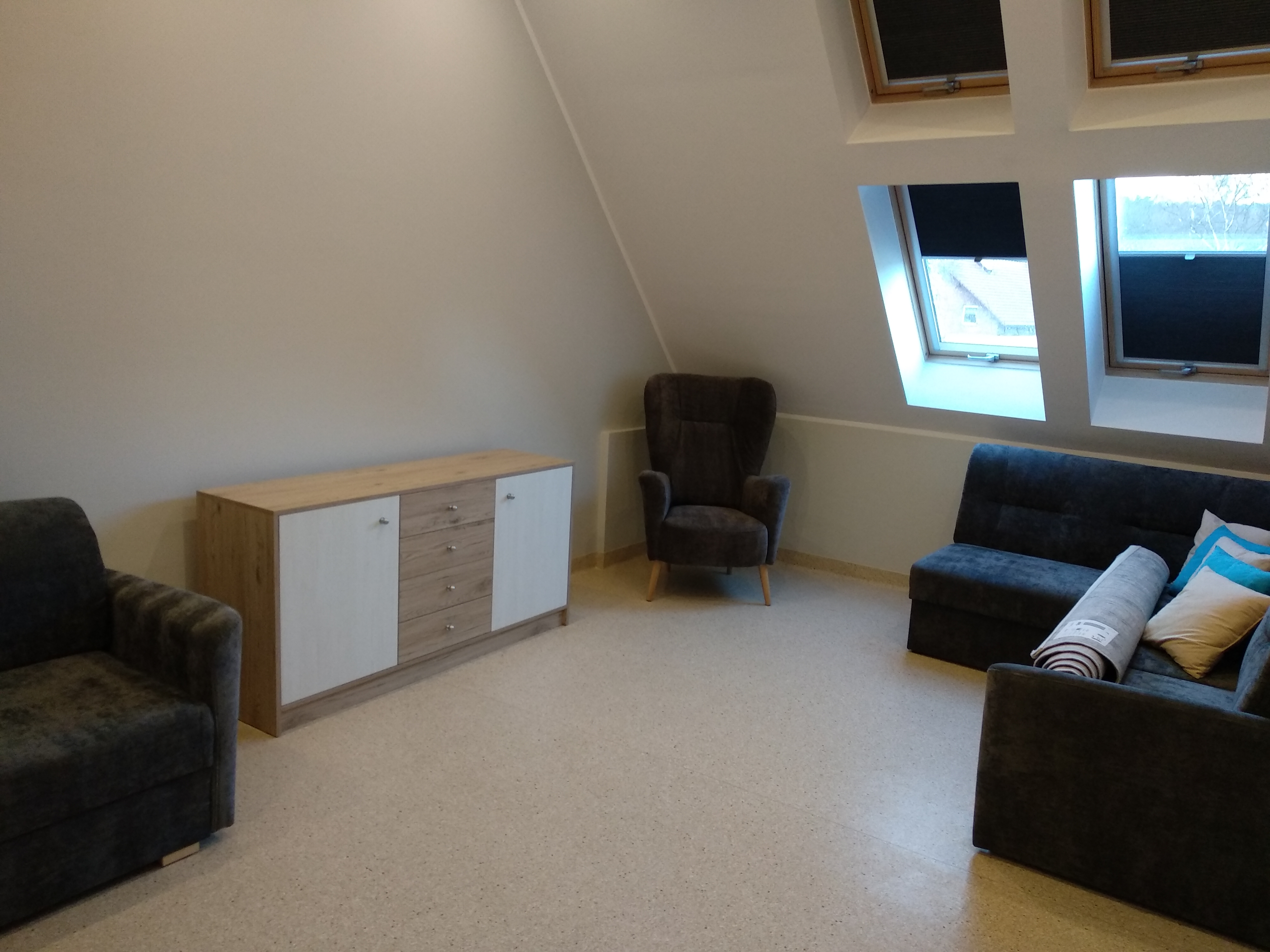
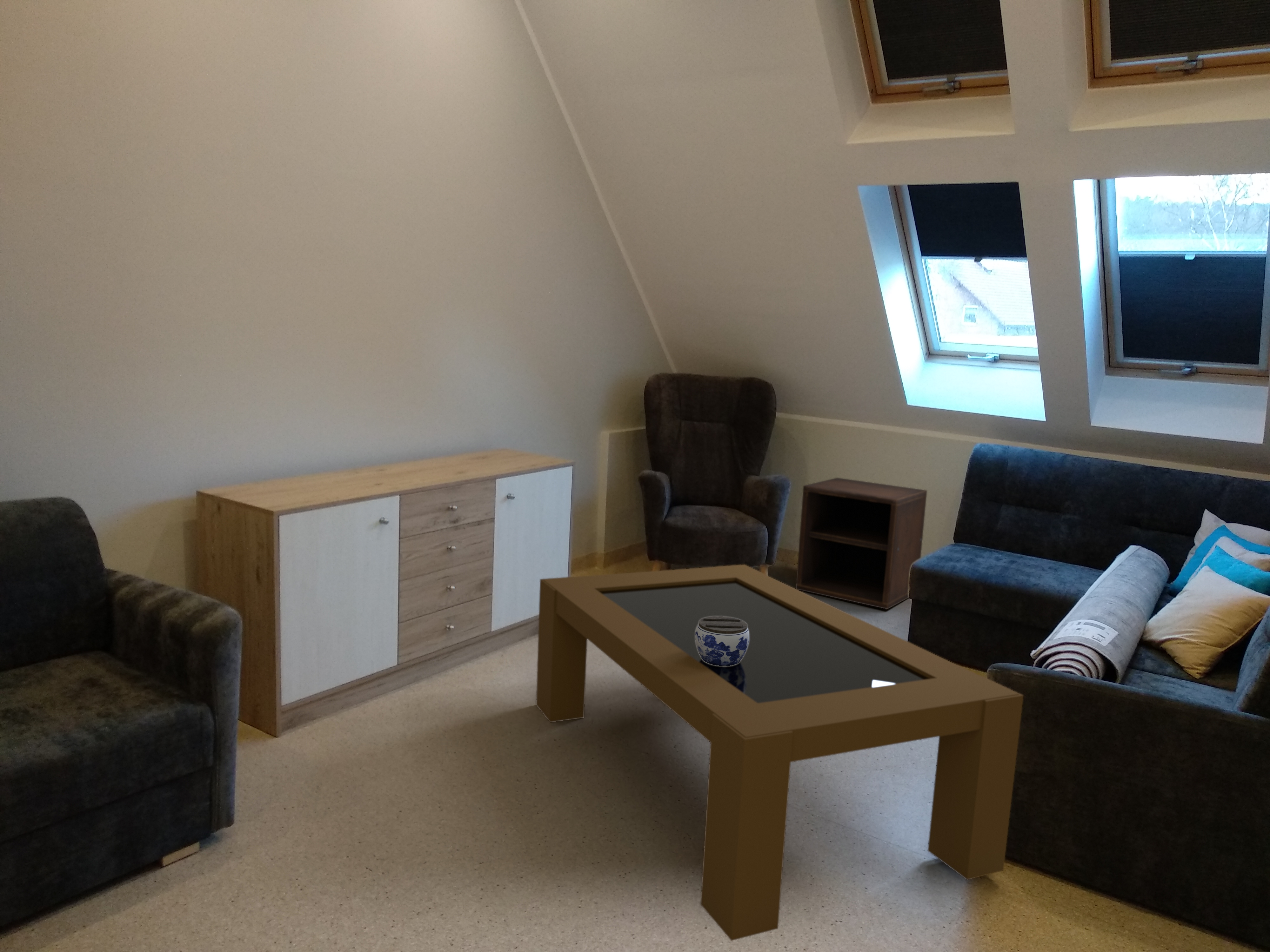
+ nightstand [796,478,927,610]
+ jar [695,616,749,666]
+ coffee table [536,564,1024,941]
